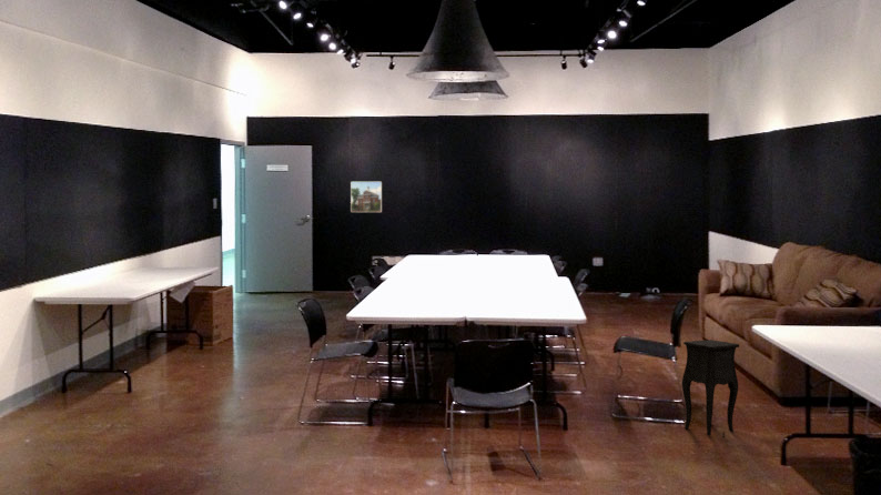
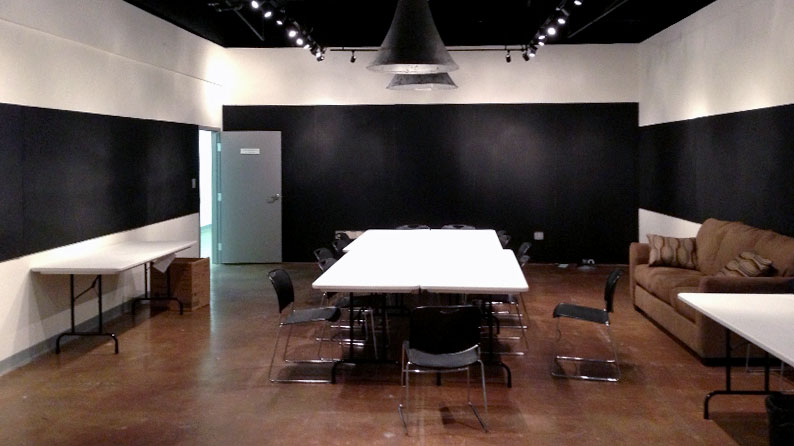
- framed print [350,181,383,213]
- side table [681,339,740,438]
